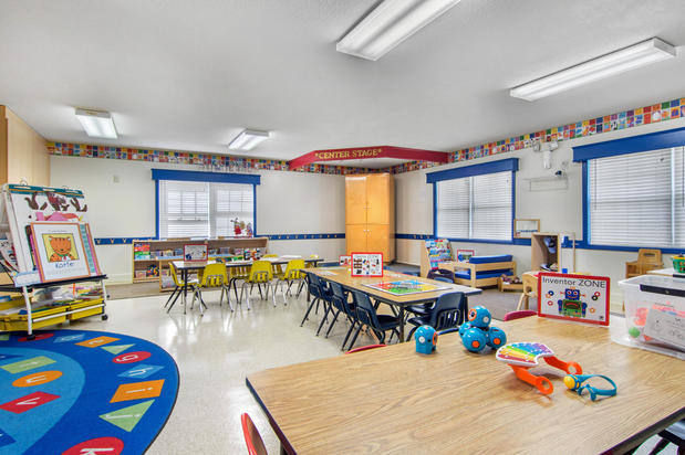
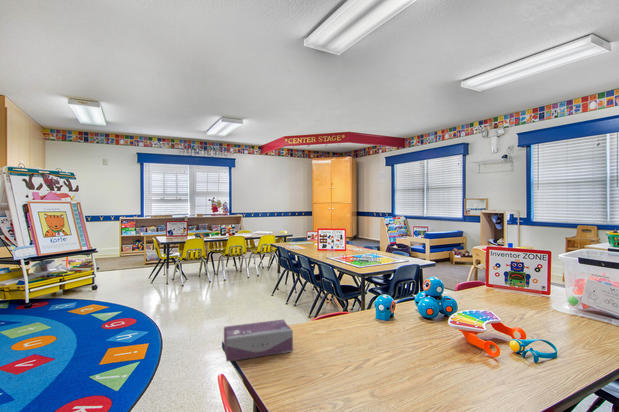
+ tissue box [223,318,294,363]
